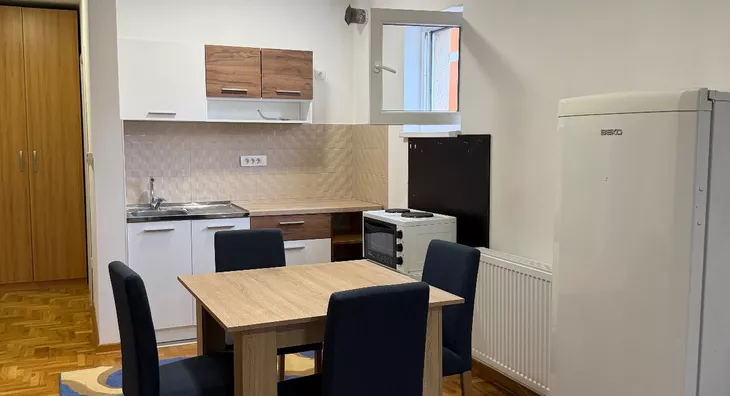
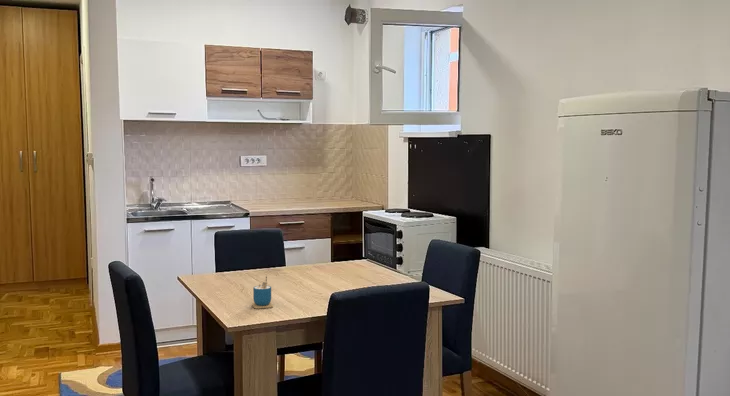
+ cup [251,275,274,310]
